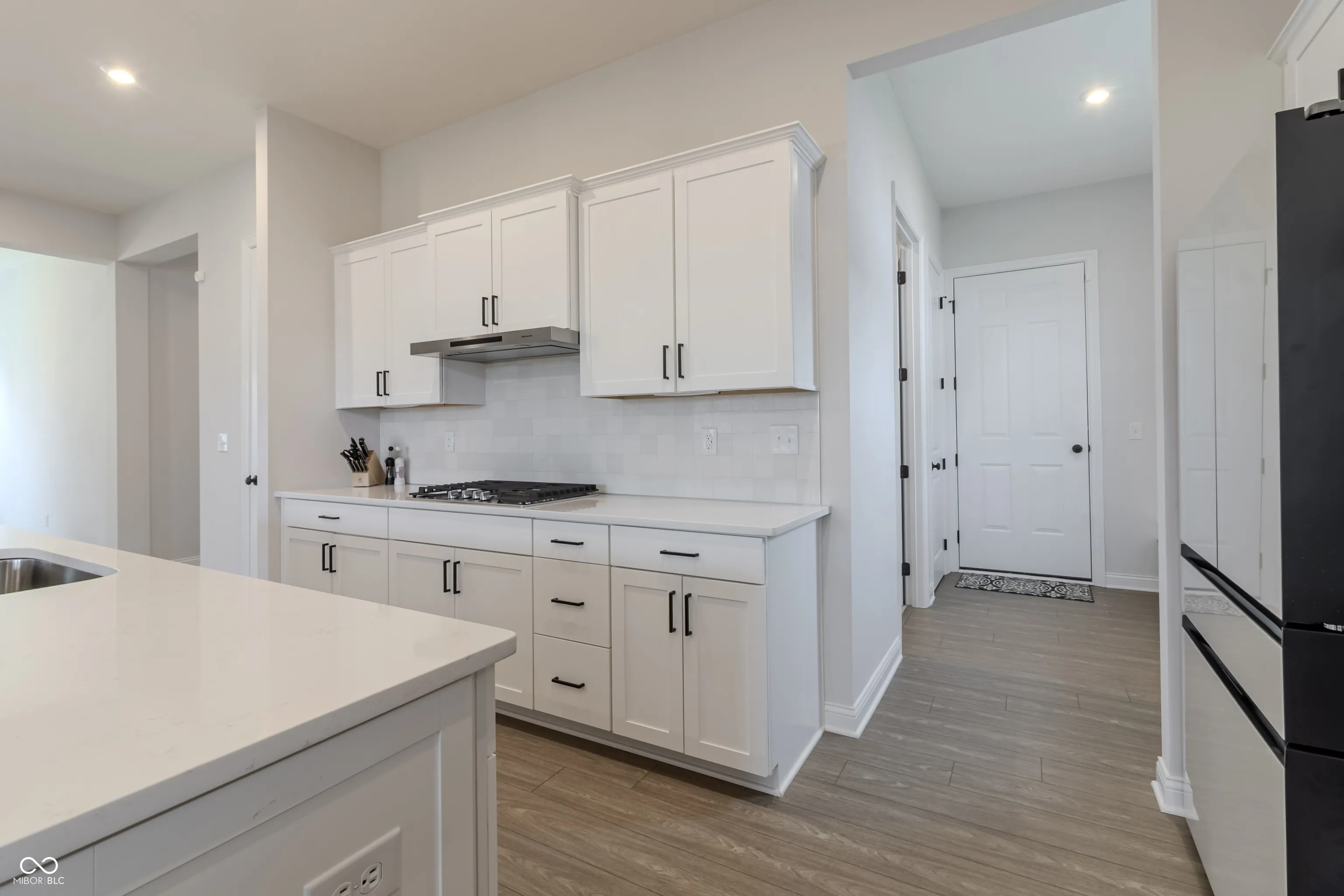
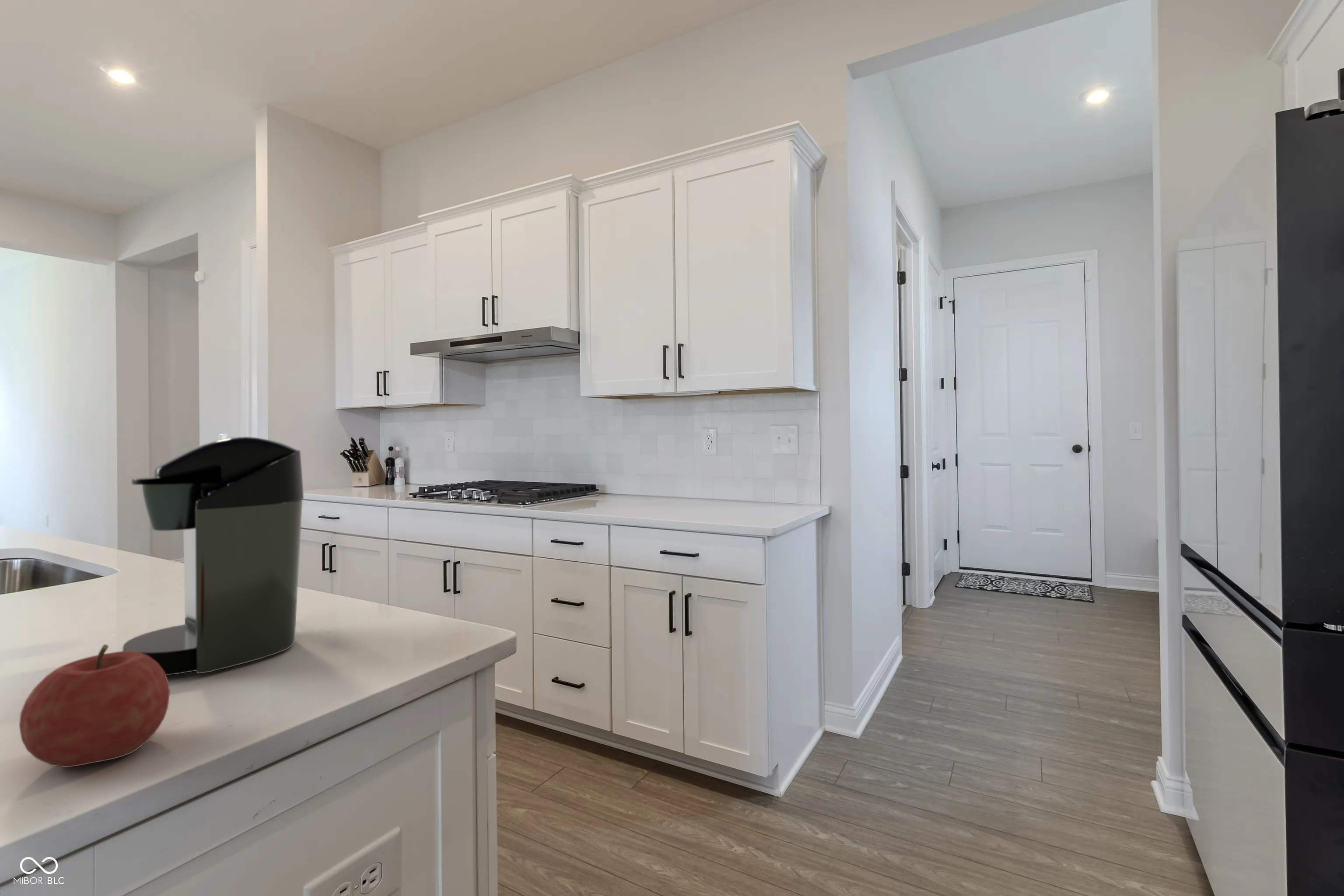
+ coffee maker [122,436,304,676]
+ fruit [18,644,170,768]
